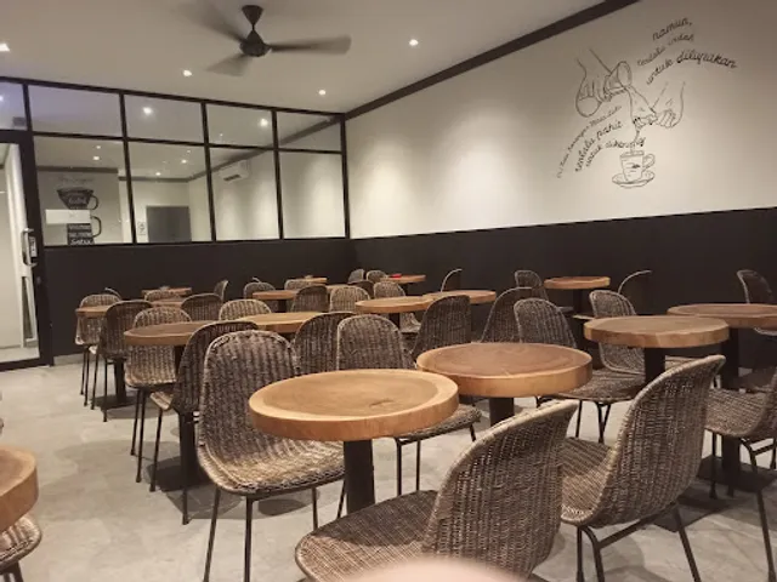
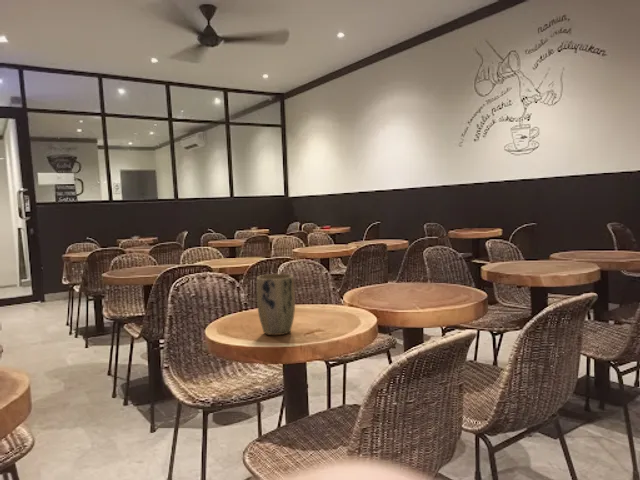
+ plant pot [255,273,296,336]
